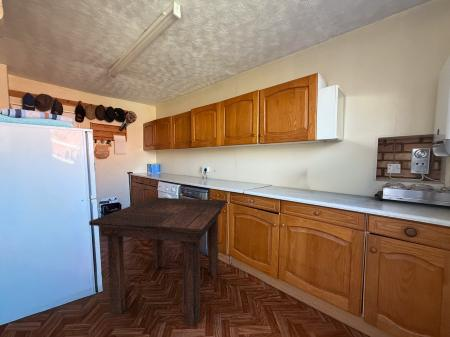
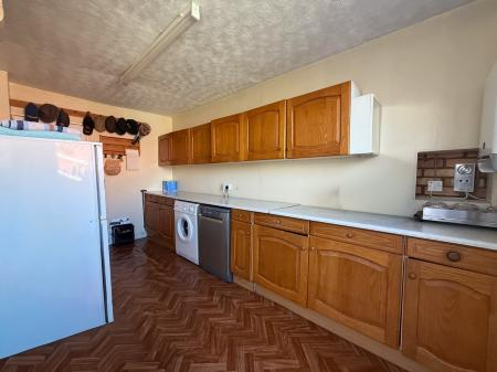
- dining table [88,197,228,328]
